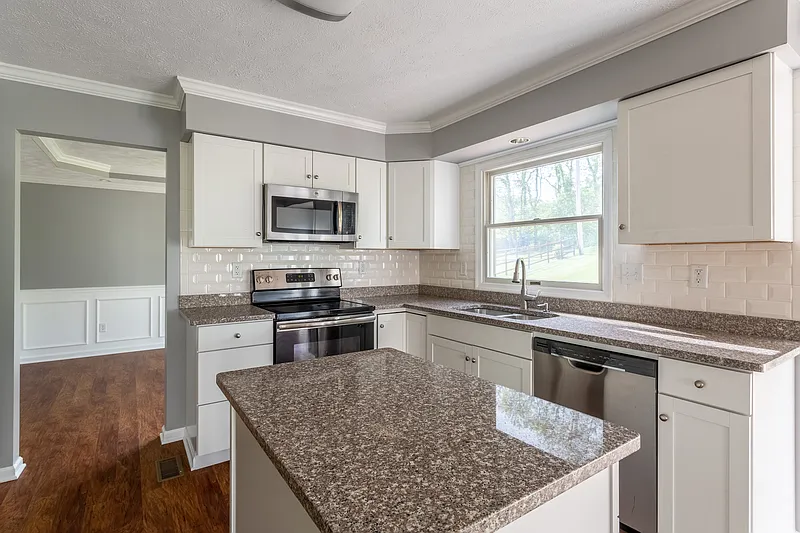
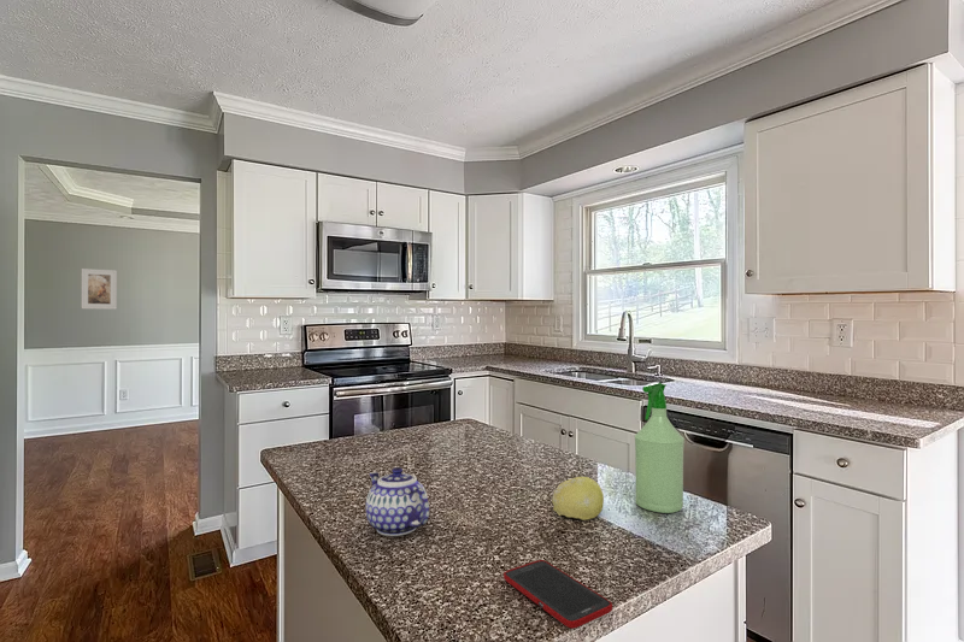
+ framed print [81,267,118,311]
+ cell phone [502,559,613,630]
+ spray bottle [634,382,686,514]
+ fruit [551,476,605,522]
+ teapot [365,466,430,537]
